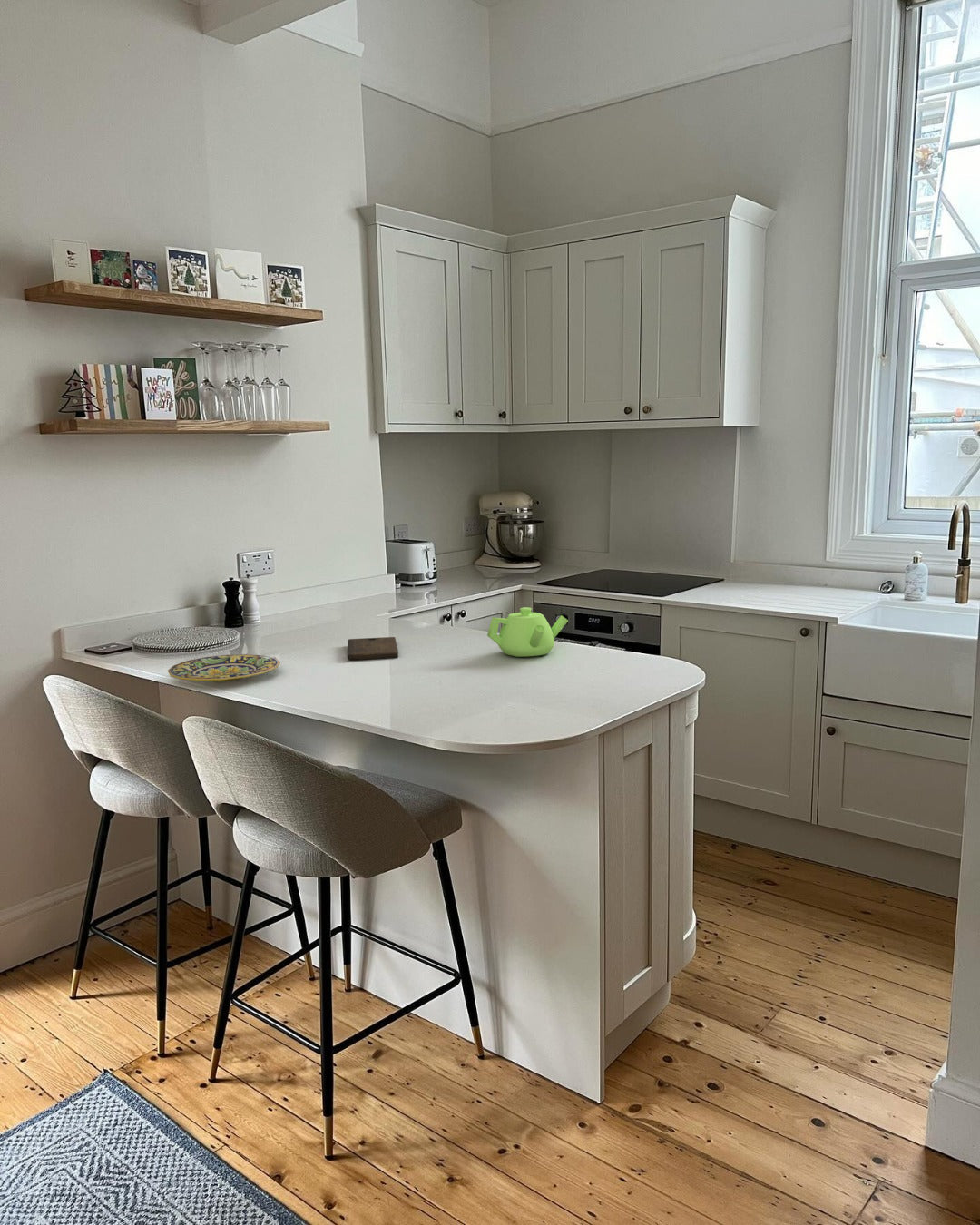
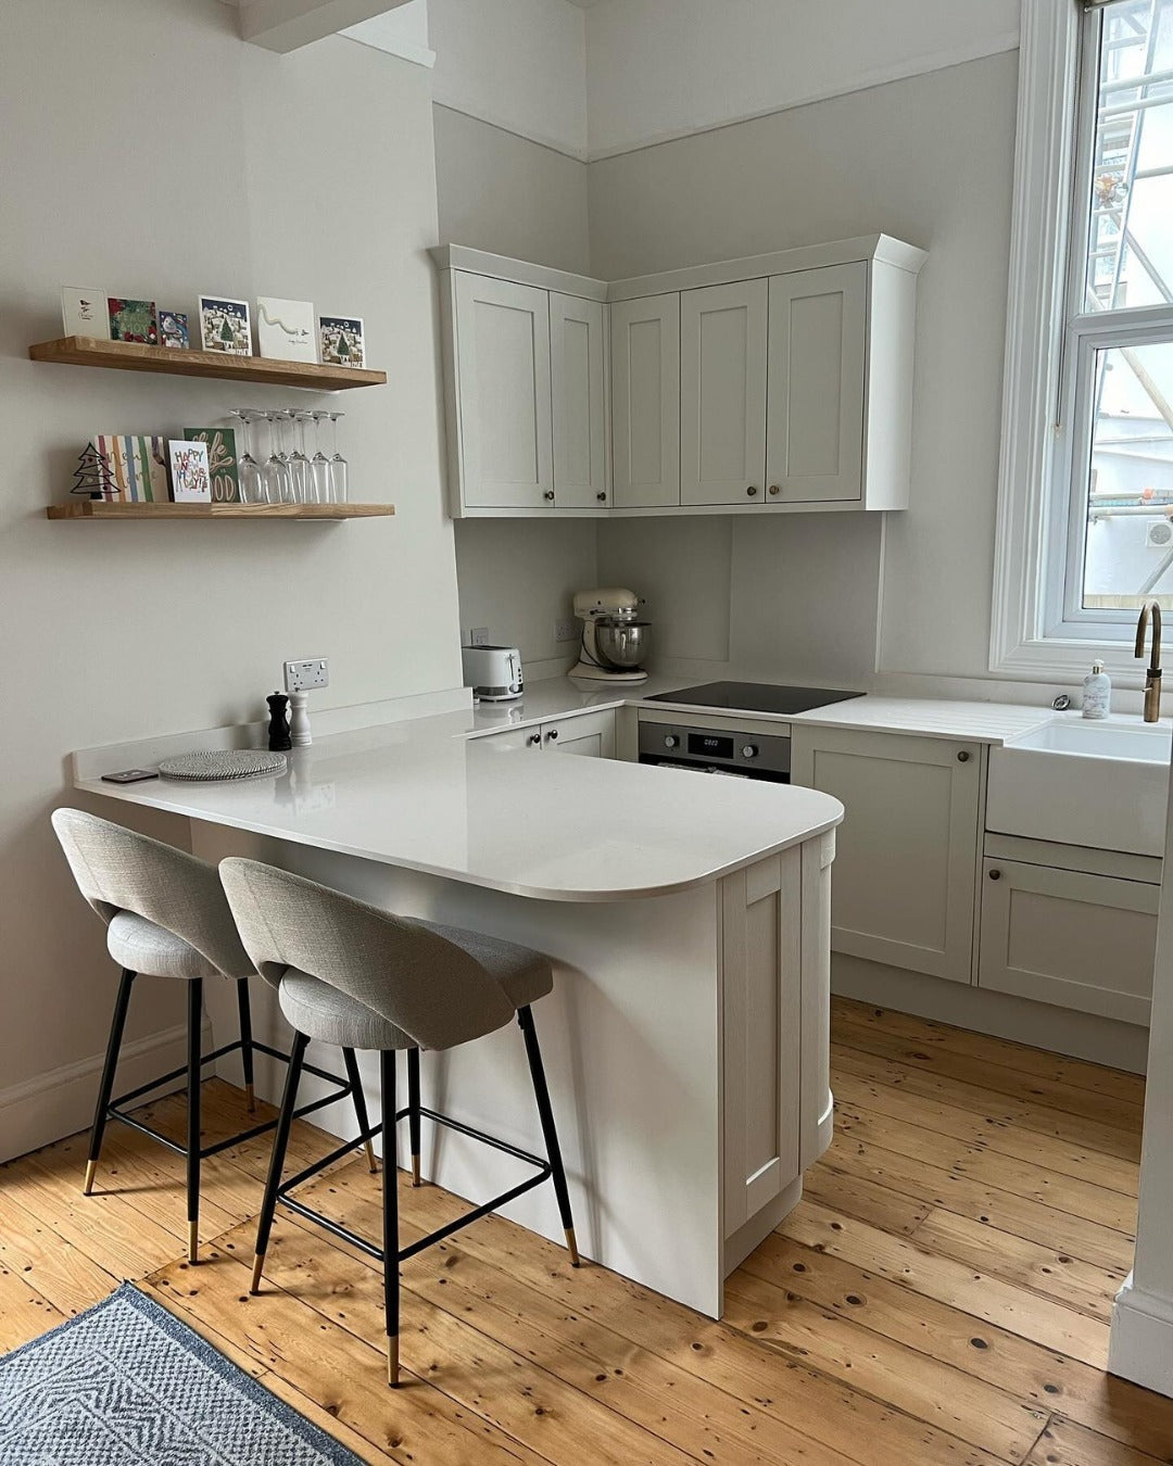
- cutting board [347,636,399,661]
- plate [167,653,281,683]
- teapot [486,606,569,658]
